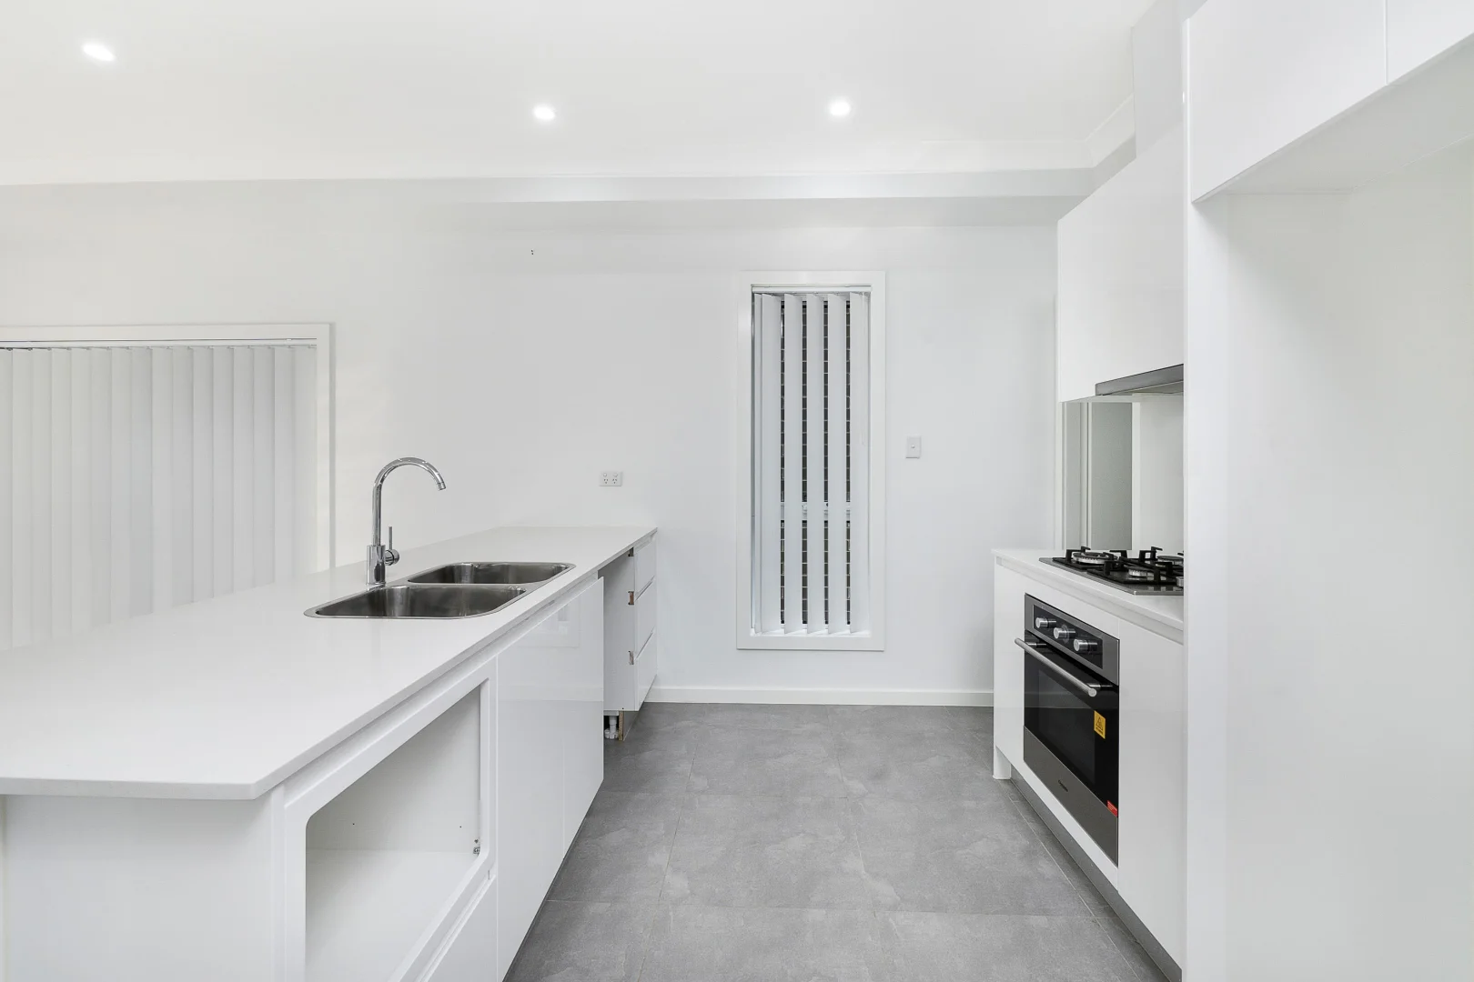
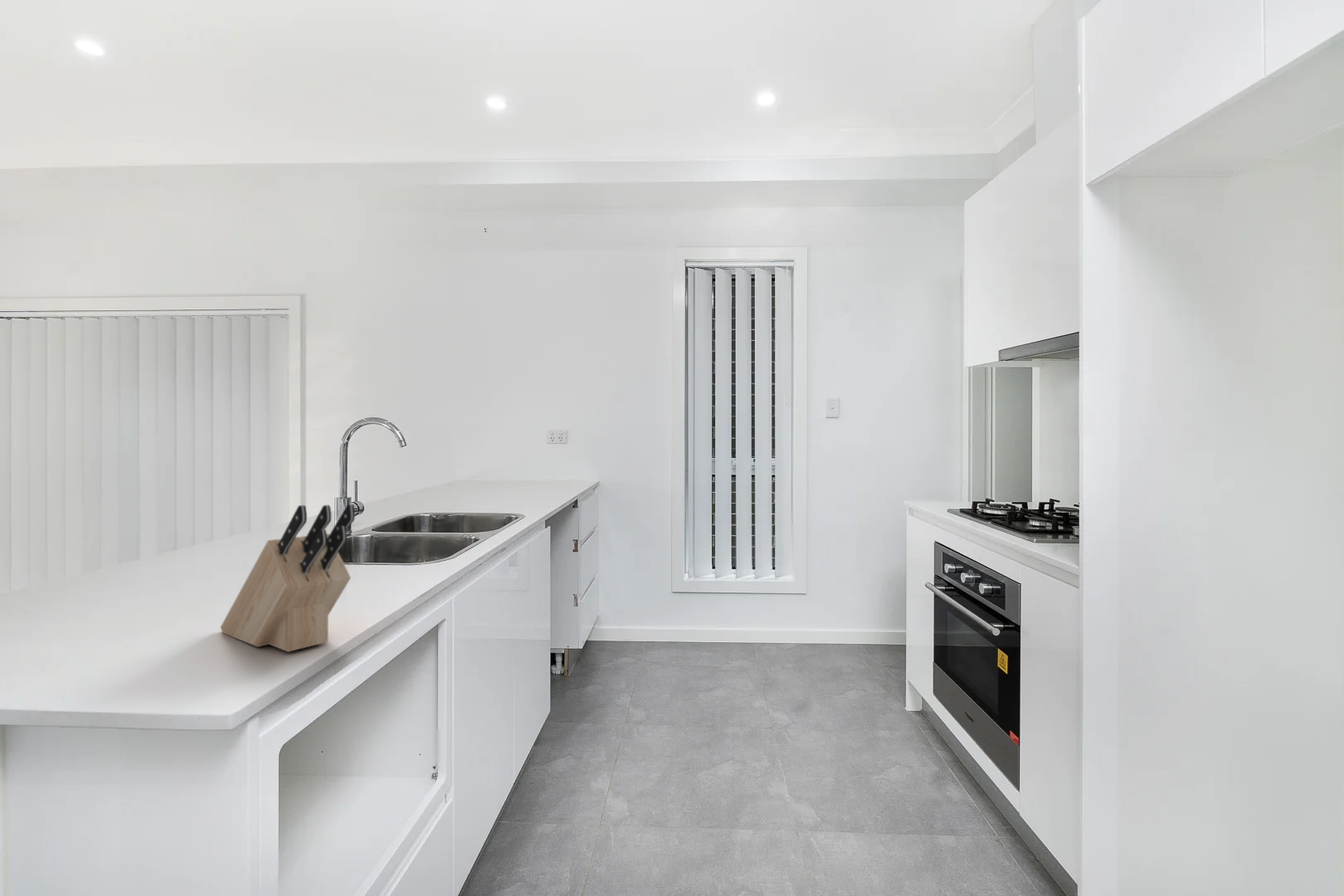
+ knife block [220,504,356,653]
